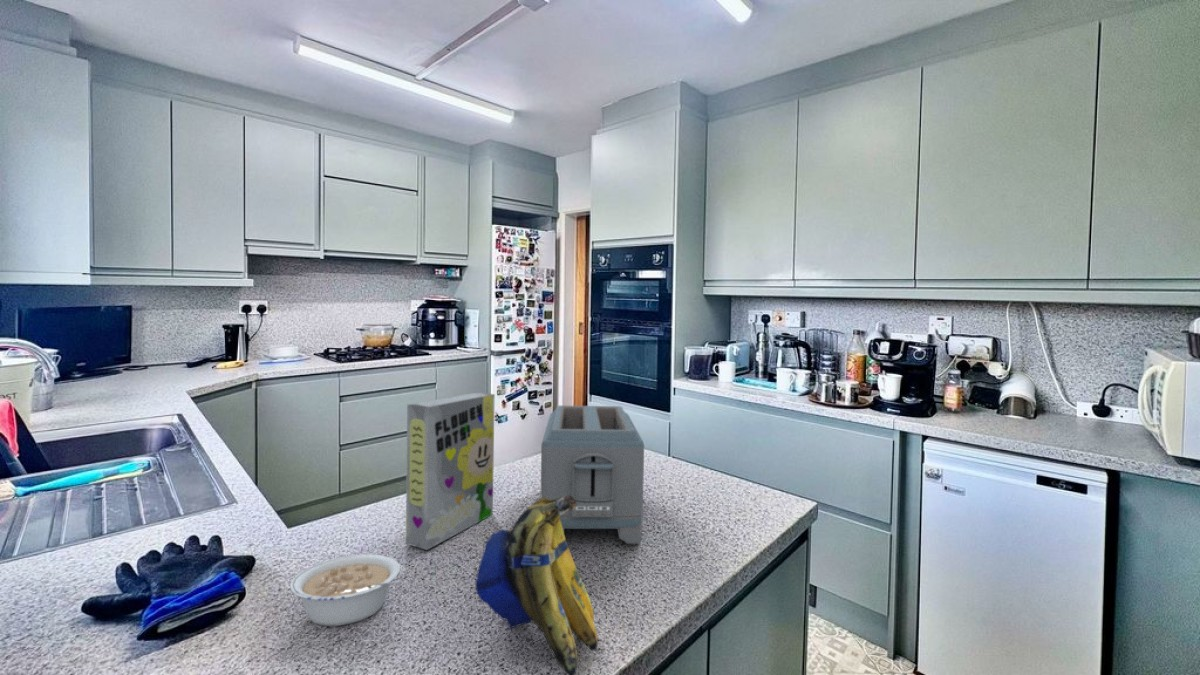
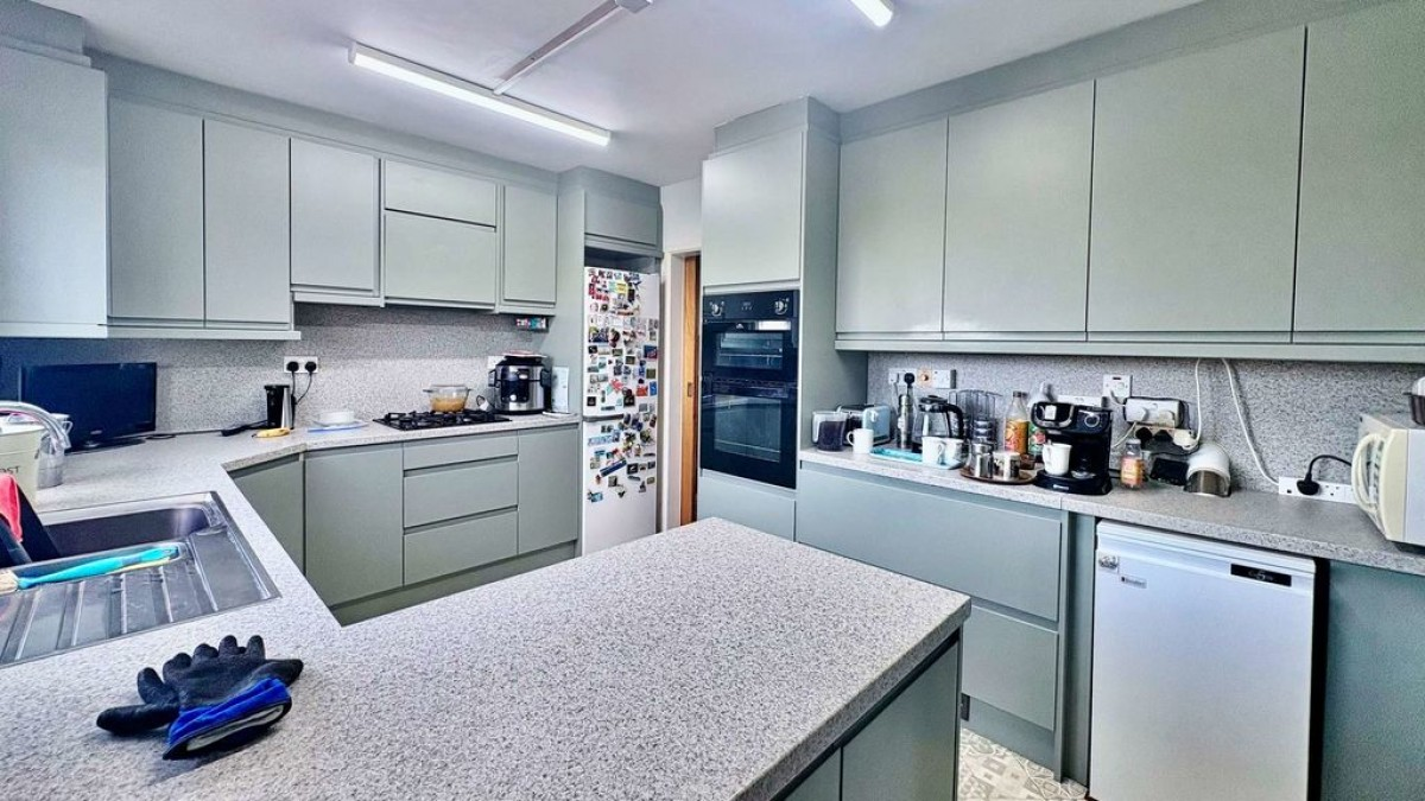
- legume [289,553,403,627]
- banana [475,495,603,675]
- toaster [540,404,645,545]
- cereal box [405,391,496,551]
